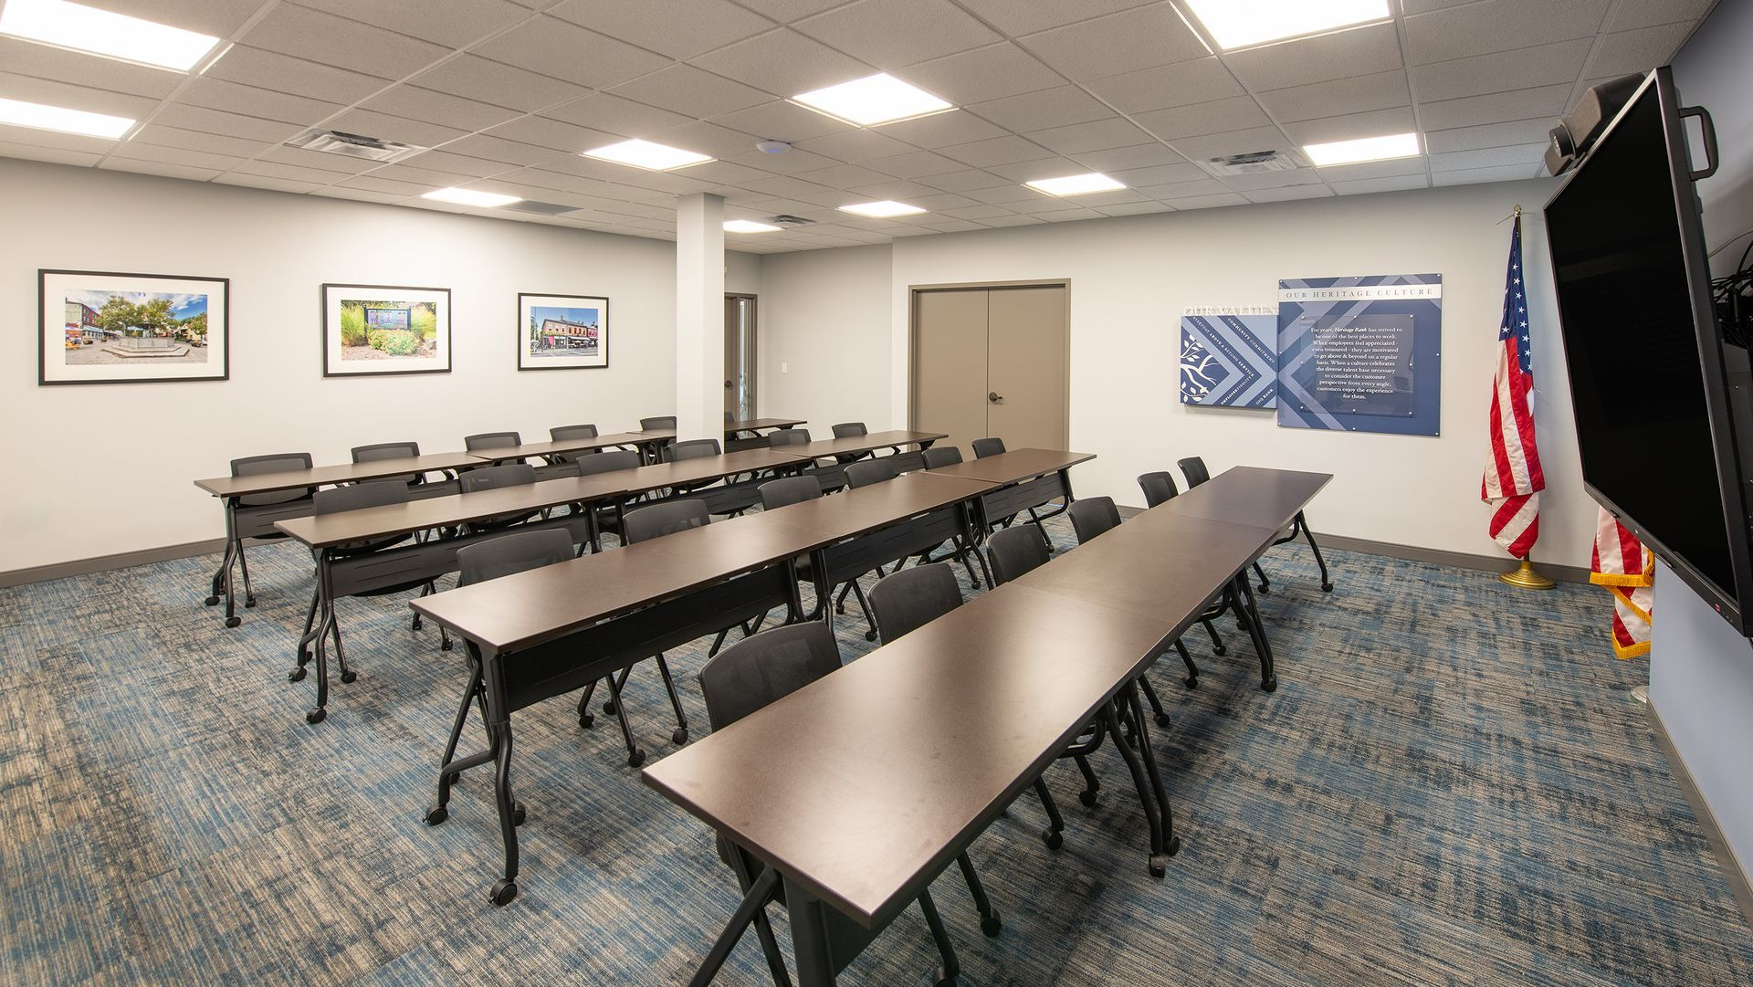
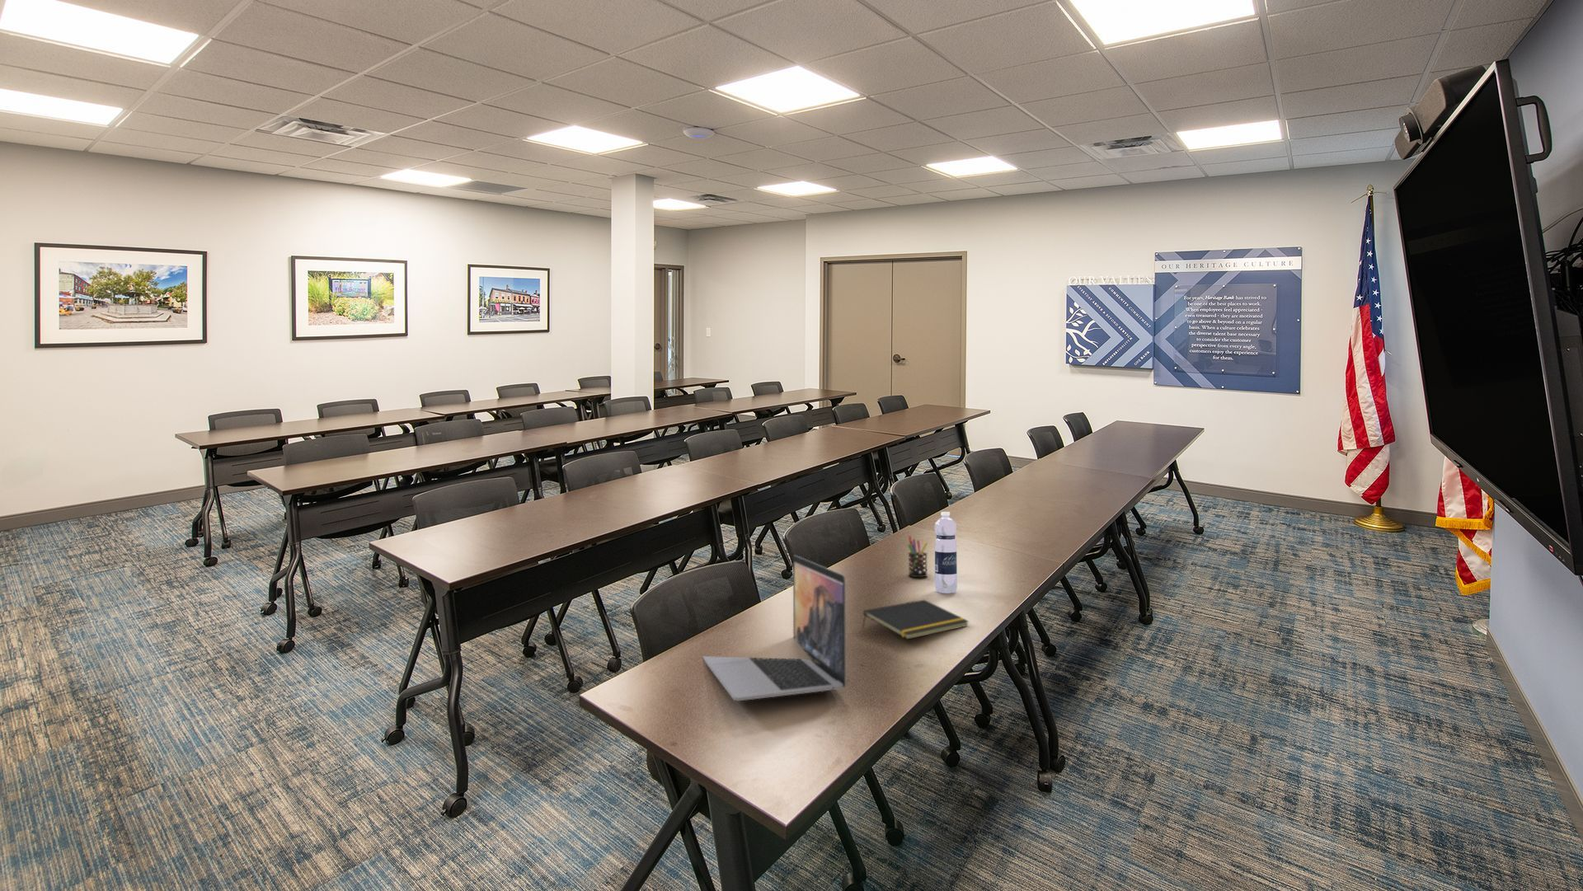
+ laptop [701,555,847,702]
+ notepad [861,599,970,640]
+ pen holder [907,536,928,578]
+ water bottle [934,511,958,594]
